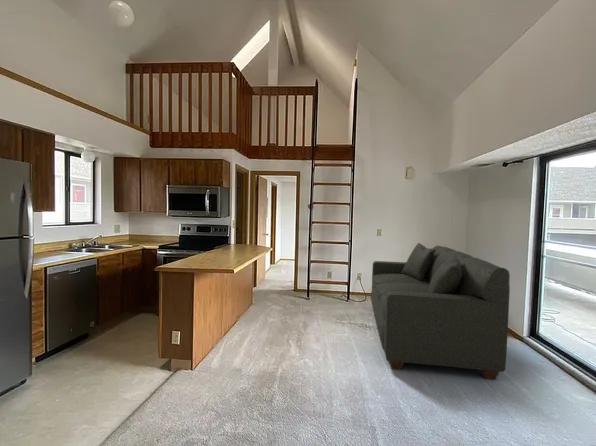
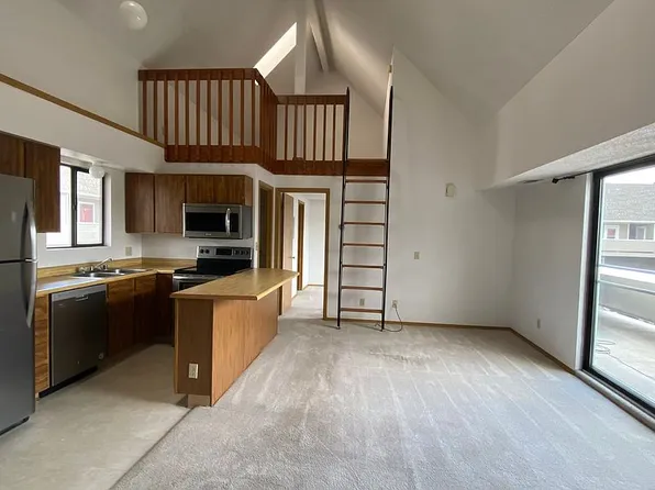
- sofa [370,242,511,380]
